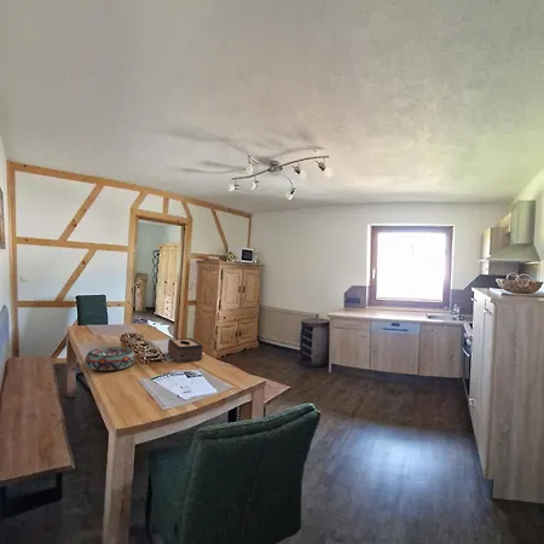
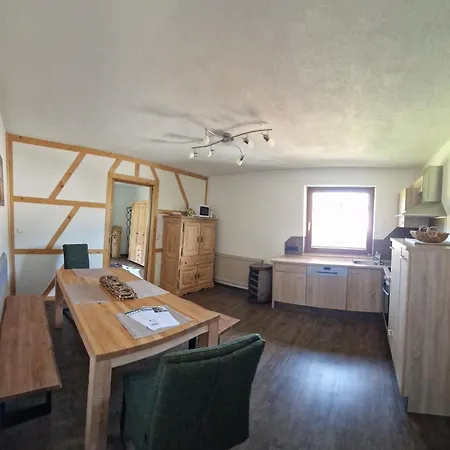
- decorative bowl [83,346,137,371]
- tissue box [167,337,204,364]
